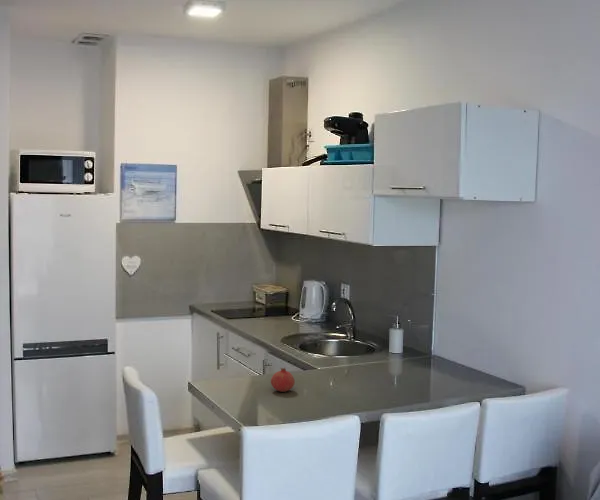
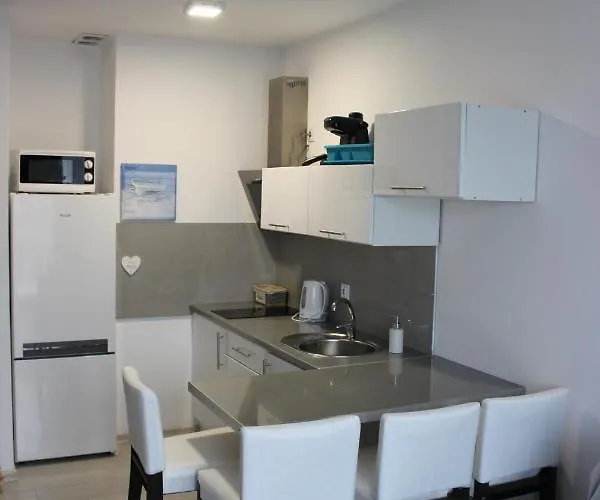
- fruit [270,367,296,393]
